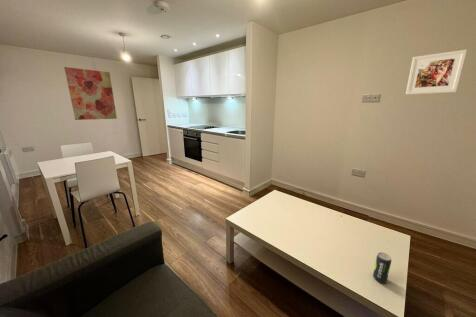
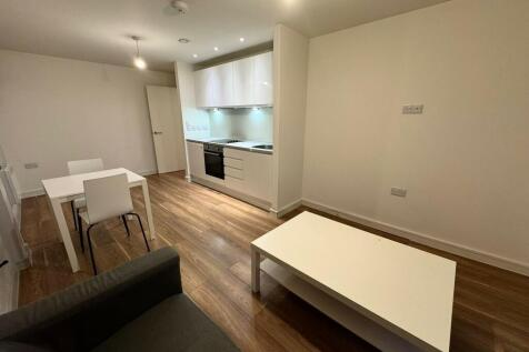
- beverage can [372,251,392,284]
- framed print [405,49,468,95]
- wall art [63,66,118,121]
